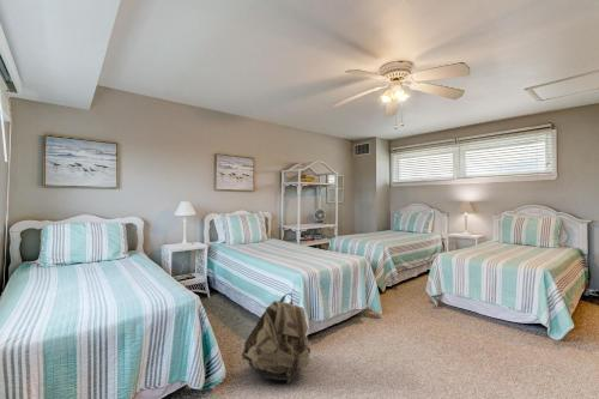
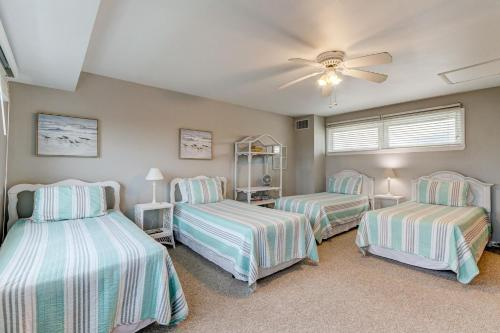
- backpack [241,292,311,385]
